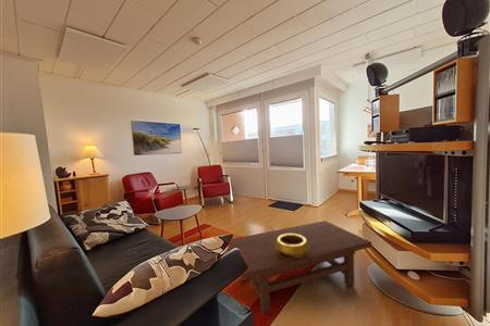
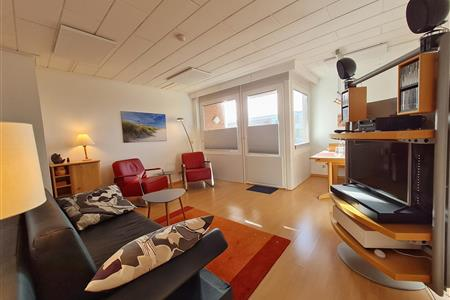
- decorative bowl [275,234,309,260]
- coffee table [226,220,372,316]
